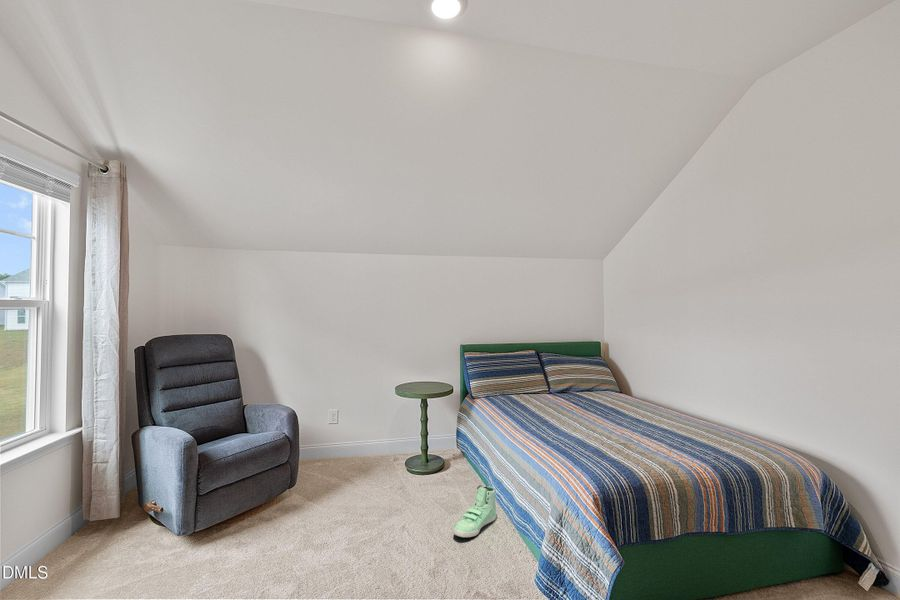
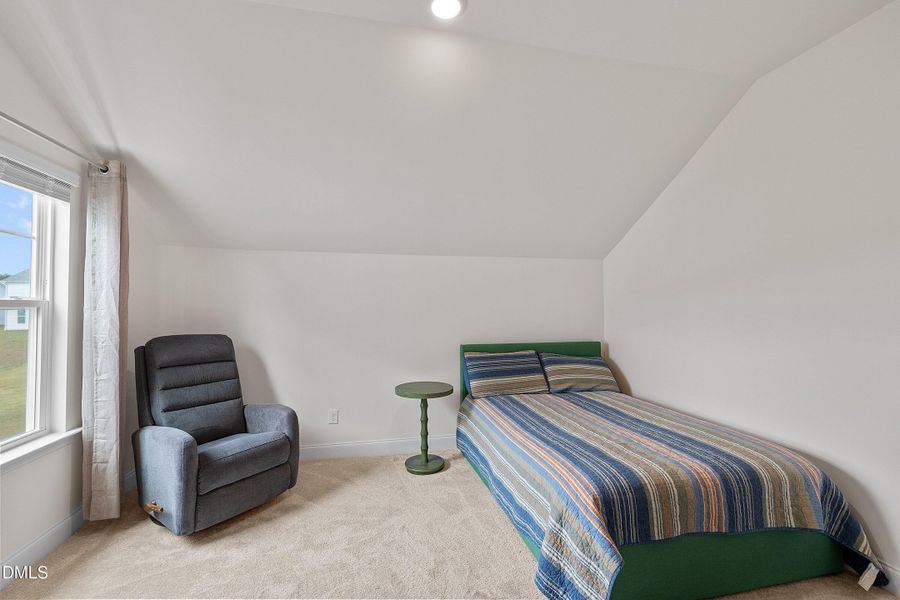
- sneaker [452,484,497,538]
